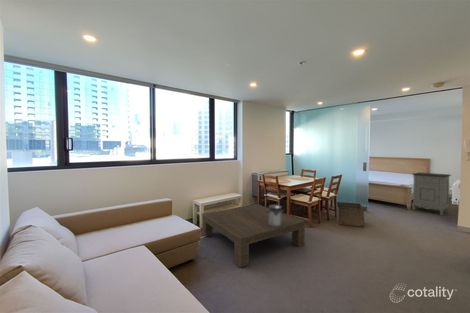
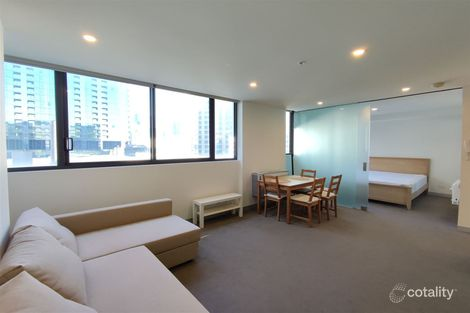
- nightstand [411,172,452,217]
- coffee table [201,203,306,269]
- storage bin [336,201,365,228]
- vessel [266,204,285,227]
